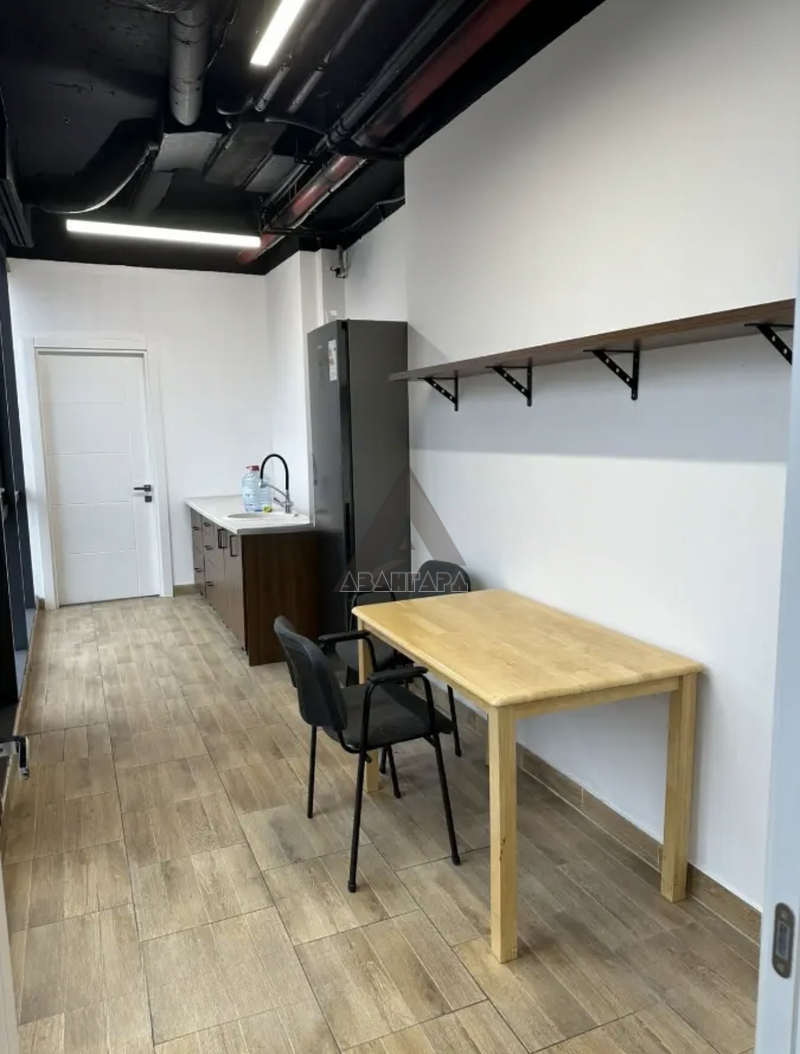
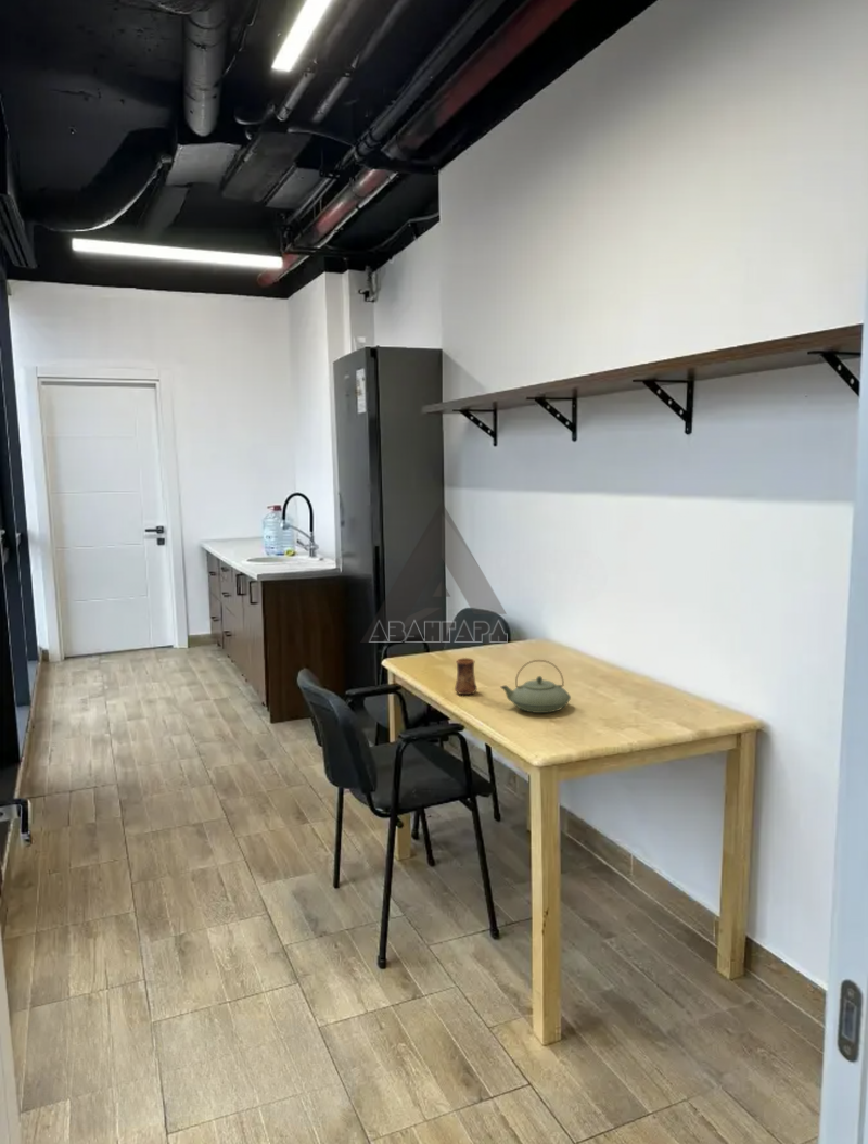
+ teapot [499,659,572,714]
+ cup [454,657,478,696]
